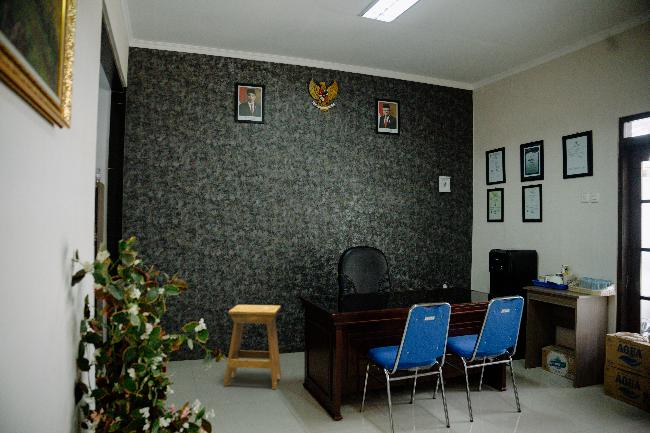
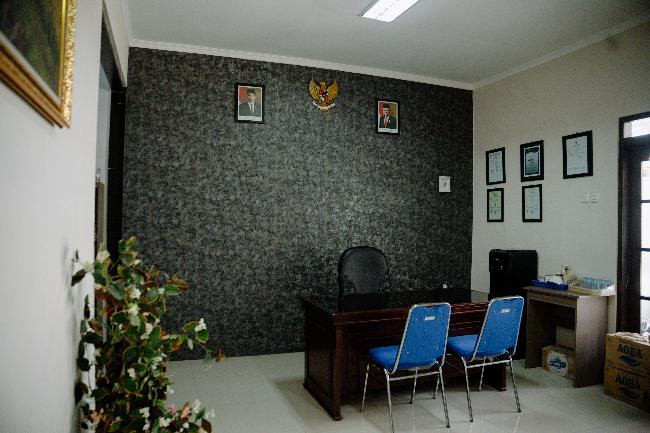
- stool [223,304,282,390]
